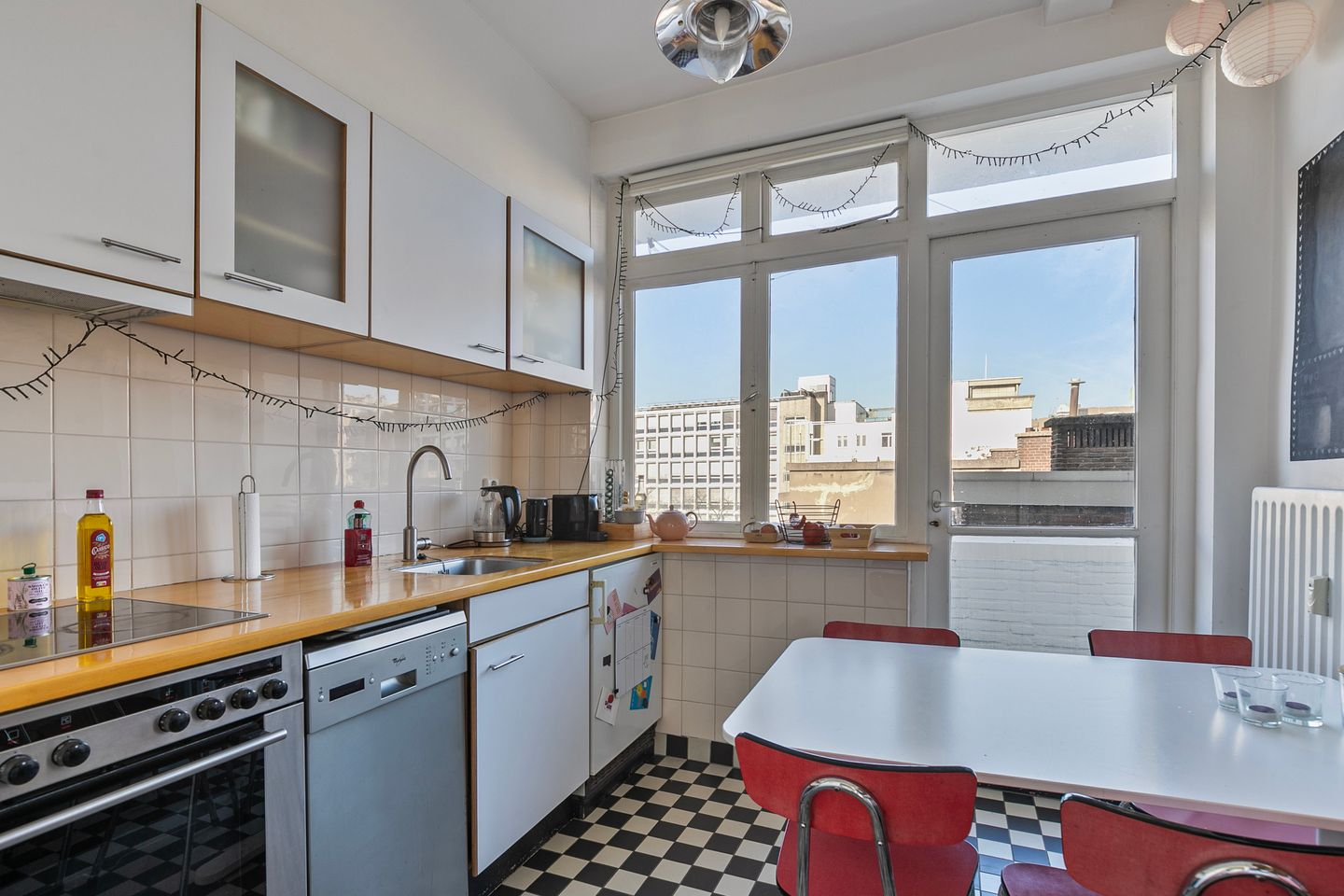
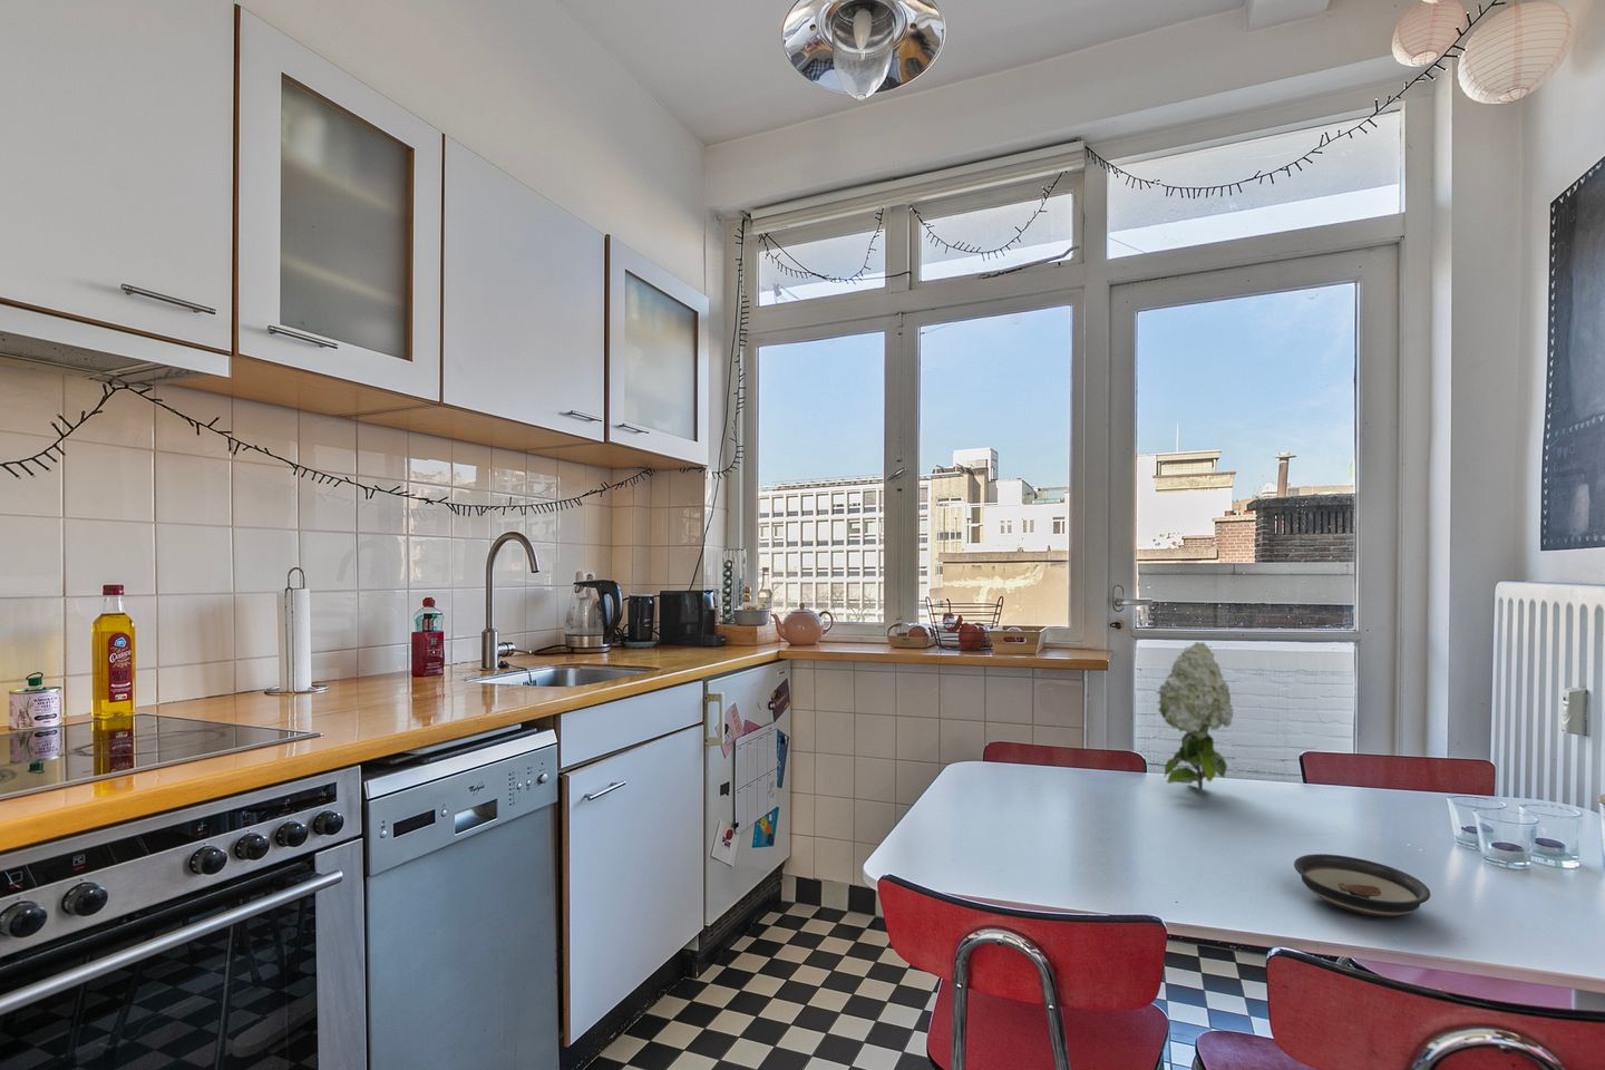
+ saucer [1293,853,1431,917]
+ flower [1155,641,1235,791]
